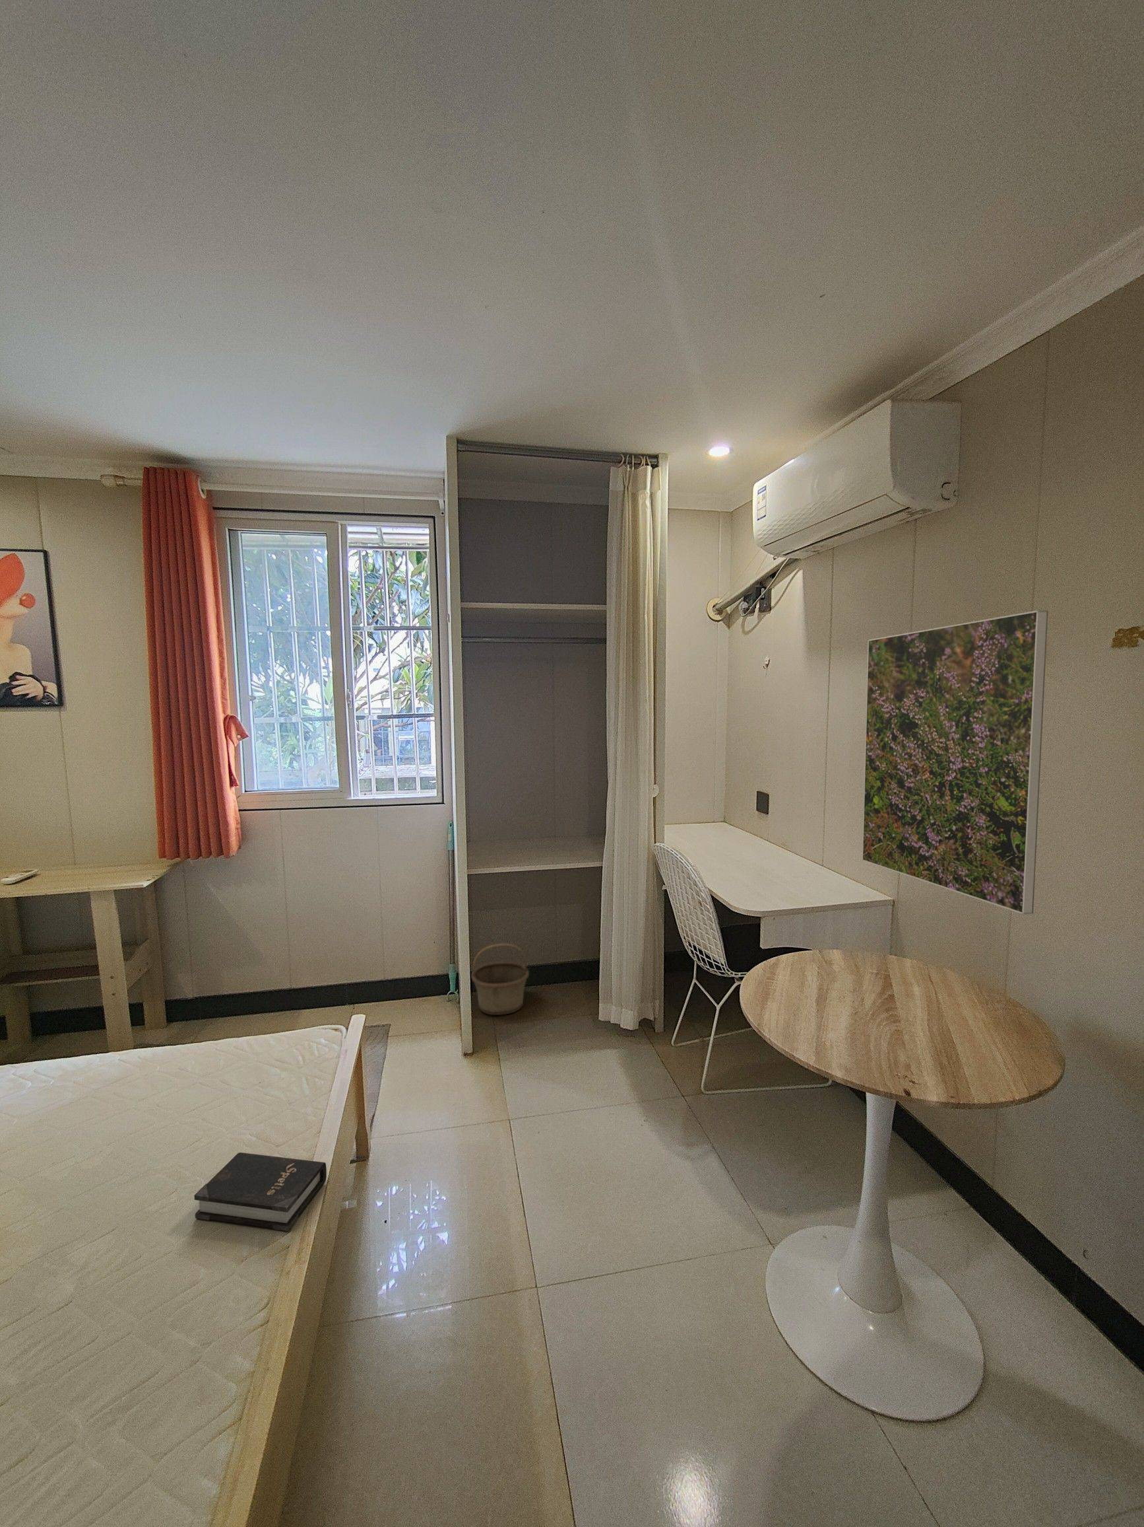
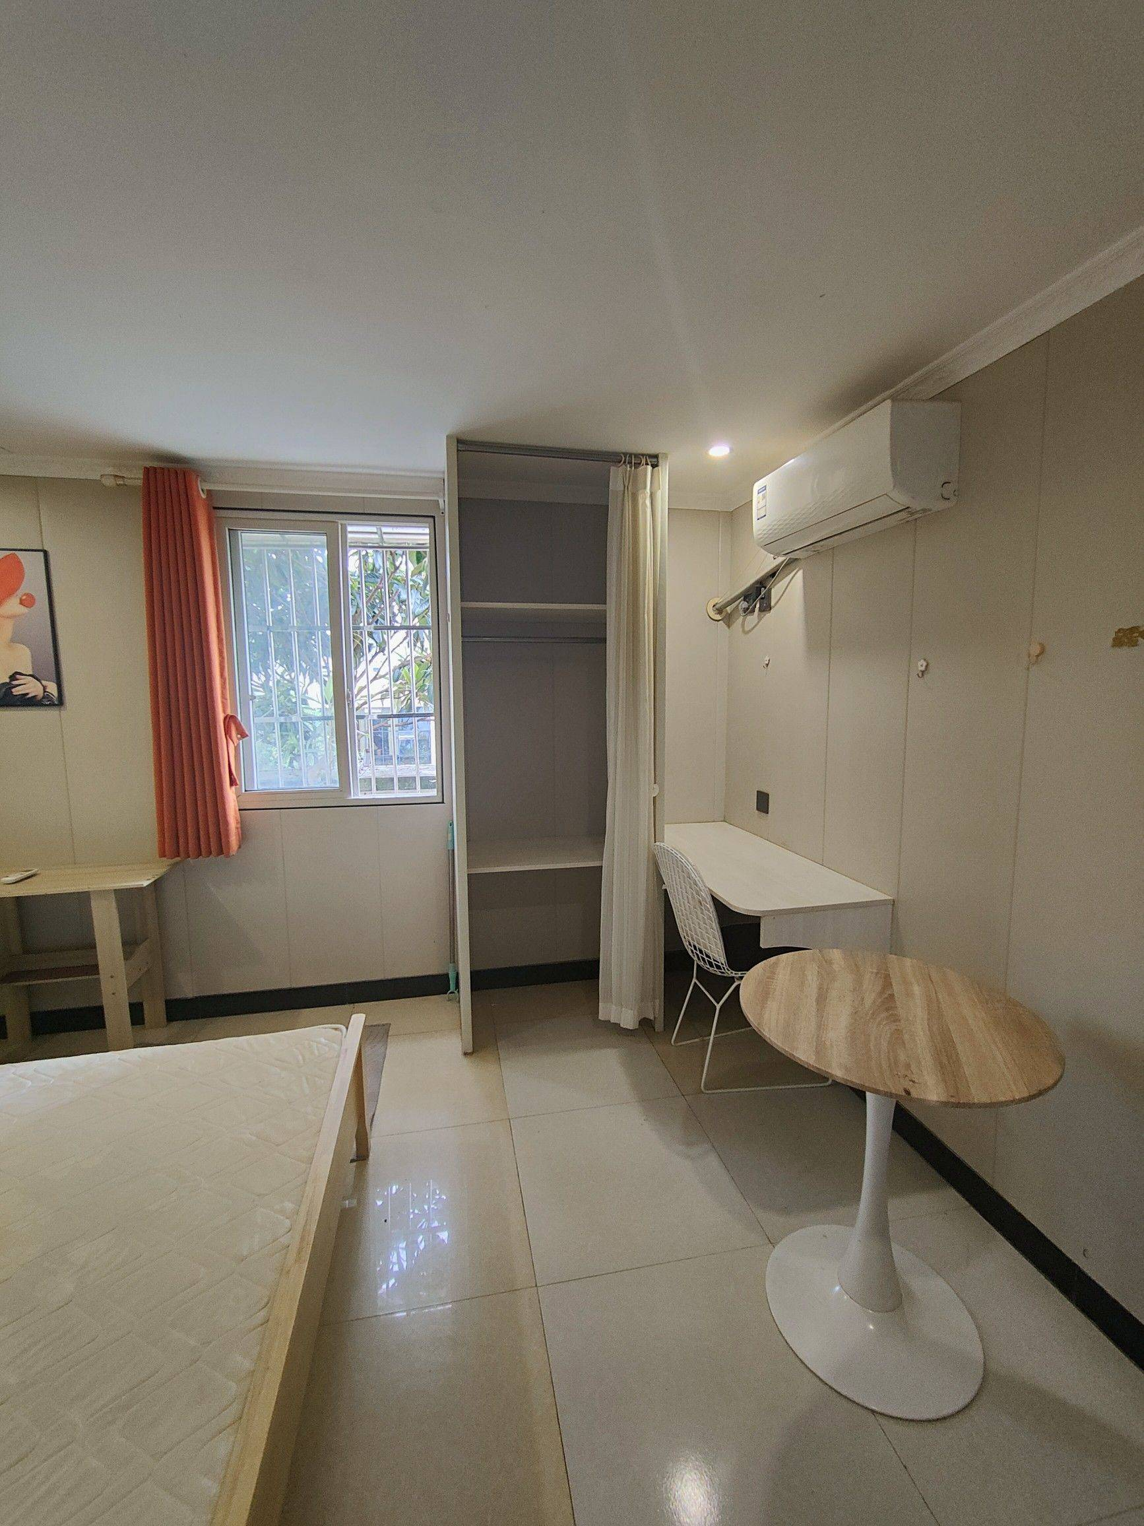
- basket [470,943,530,1016]
- hardback book [193,1152,327,1231]
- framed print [862,610,1048,915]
